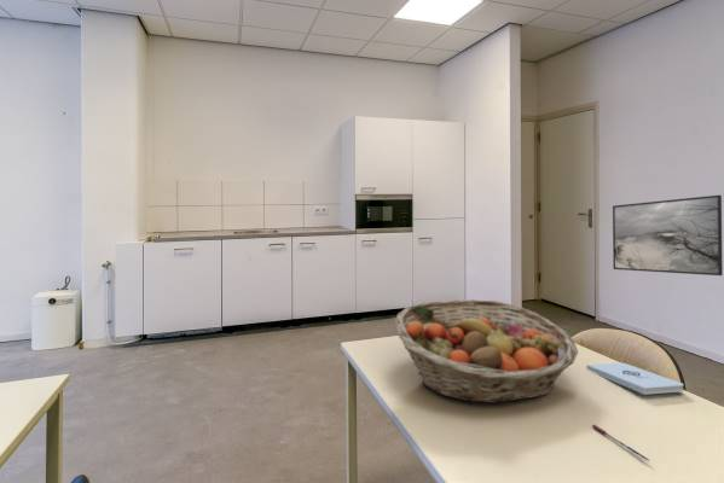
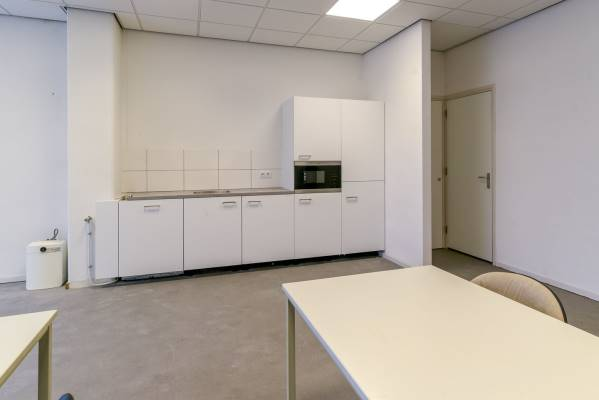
- notepad [585,362,685,396]
- fruit basket [395,298,579,405]
- pen [591,424,651,462]
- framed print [612,194,724,277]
